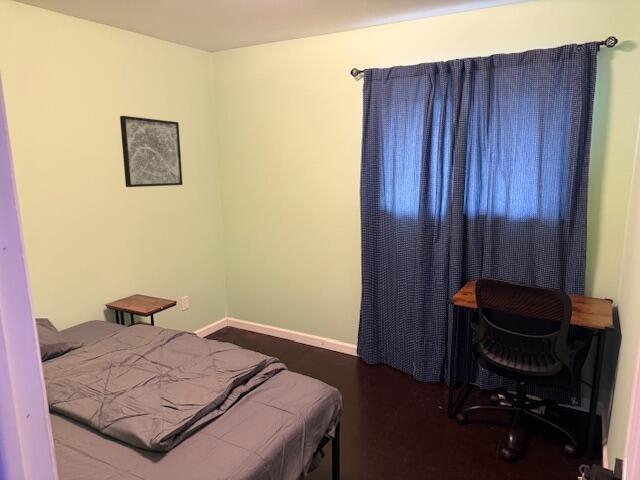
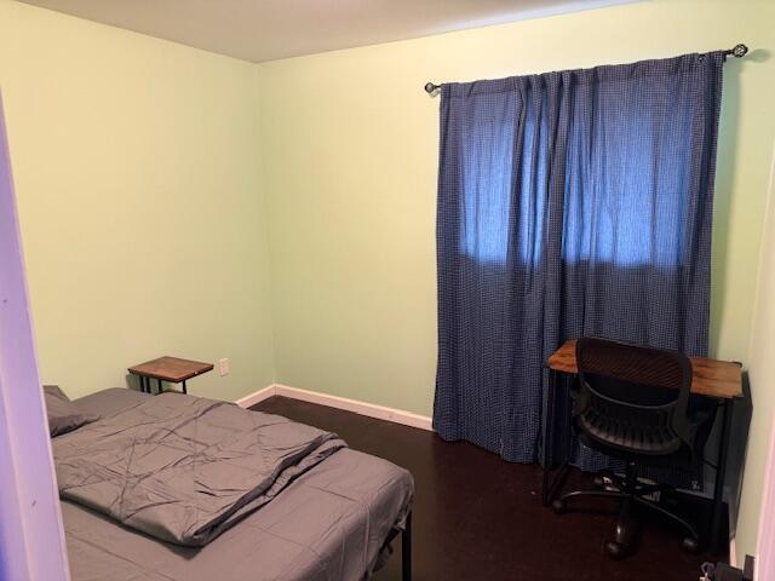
- wall art [119,115,183,188]
